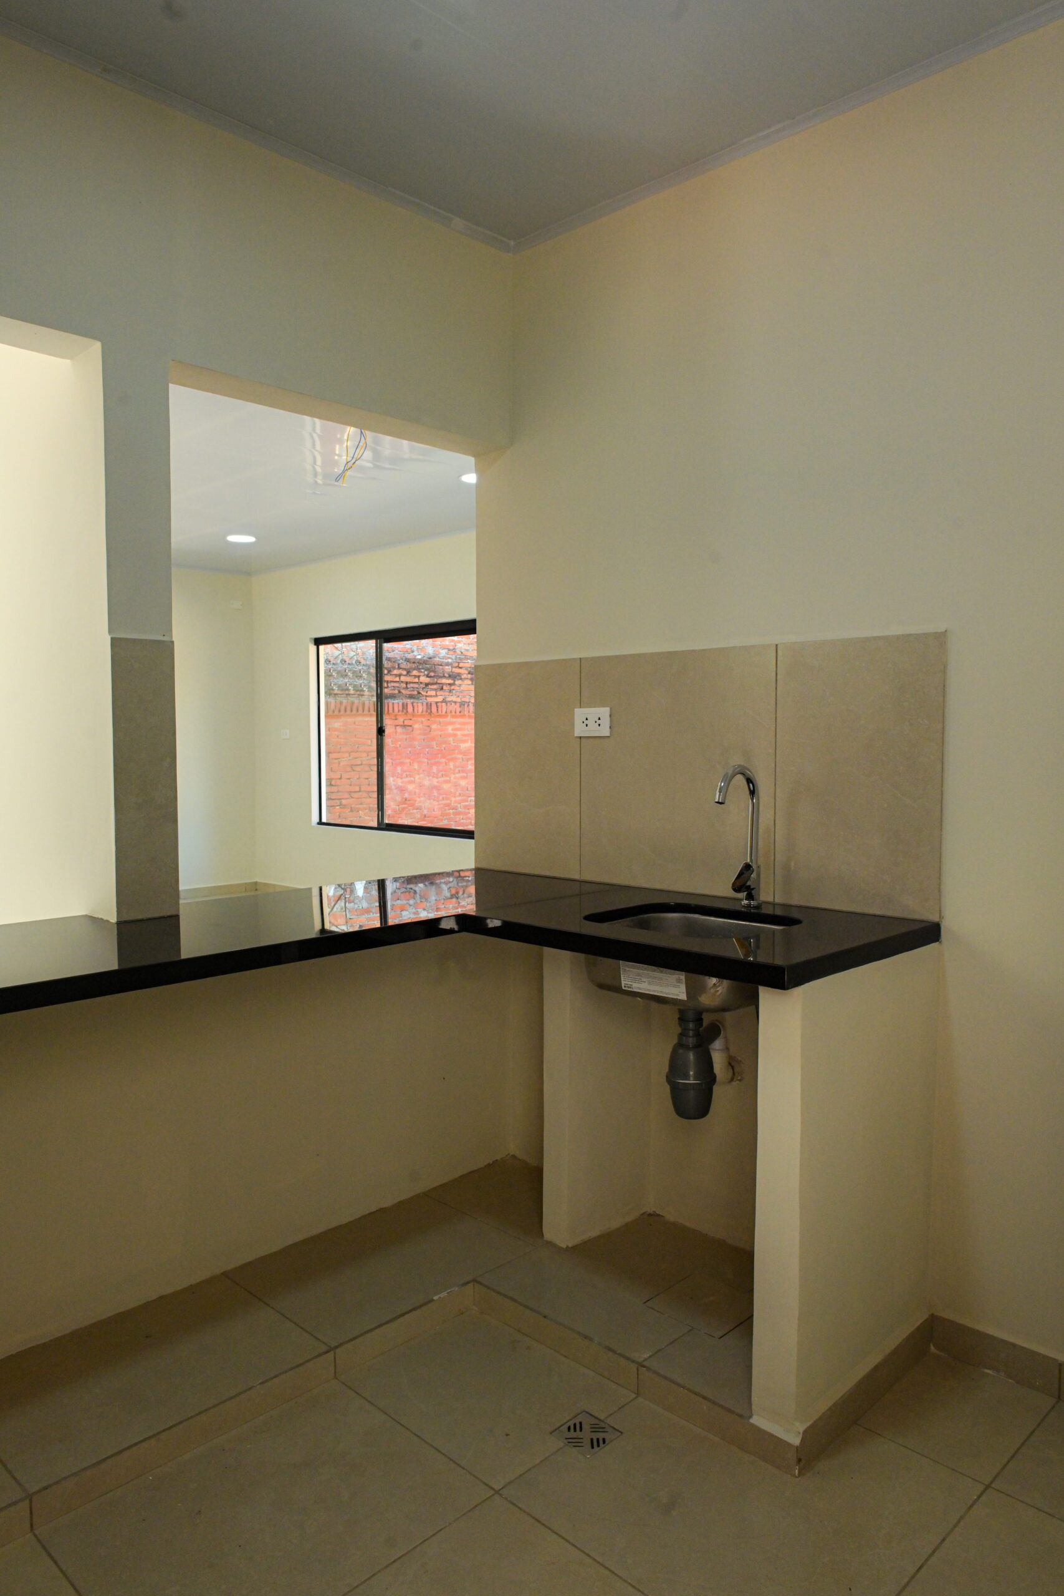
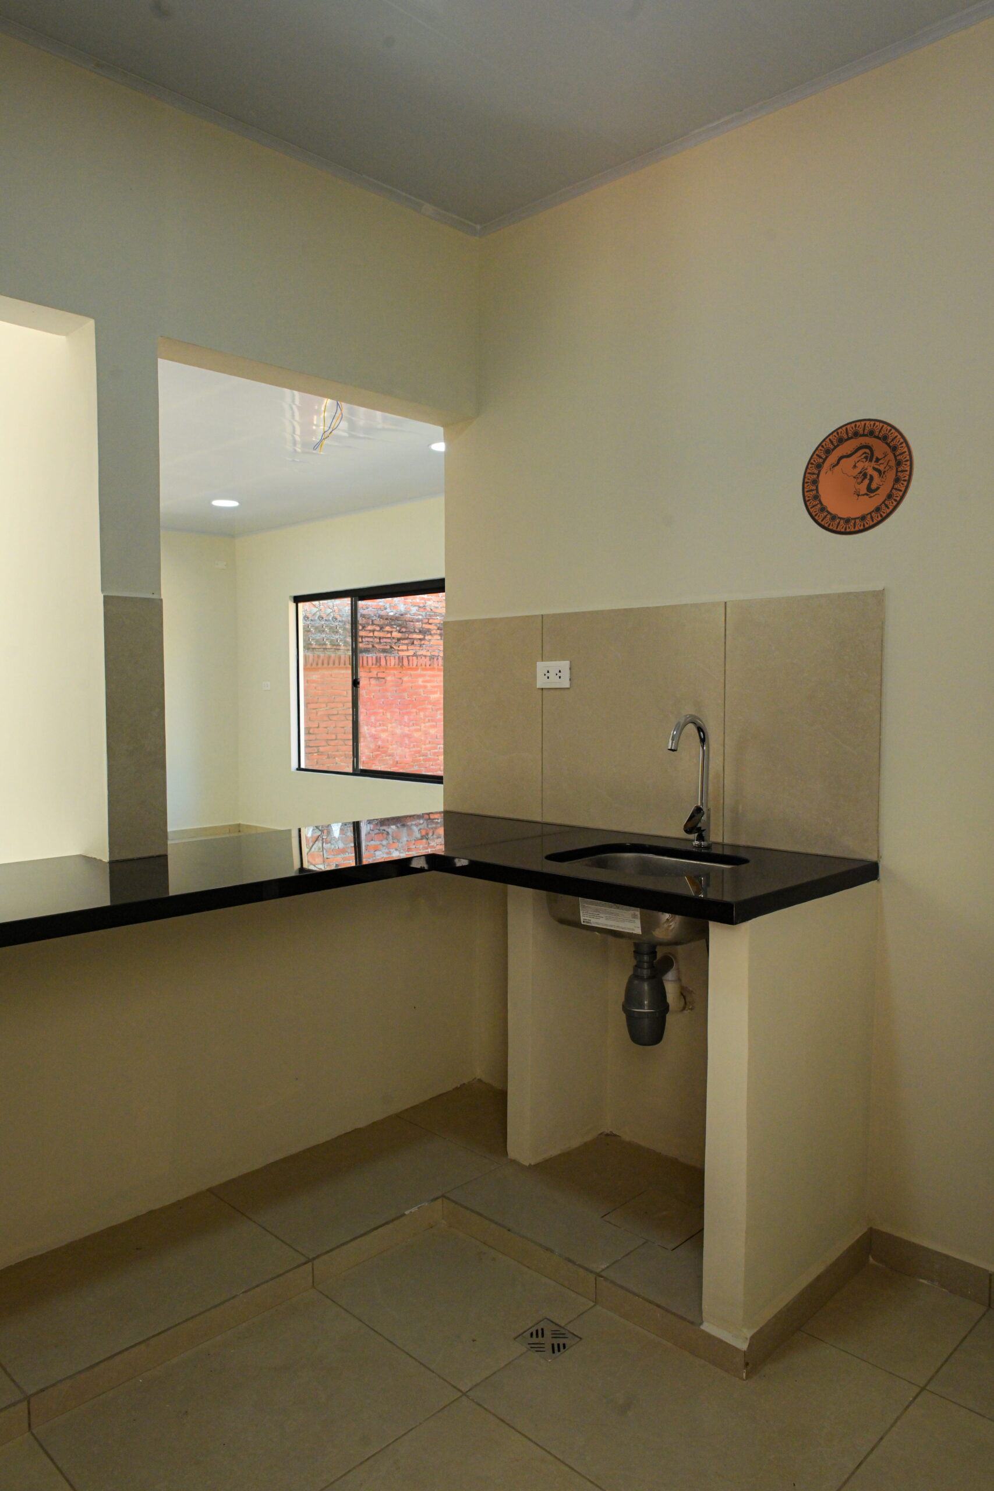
+ decorative plate [801,417,915,536]
